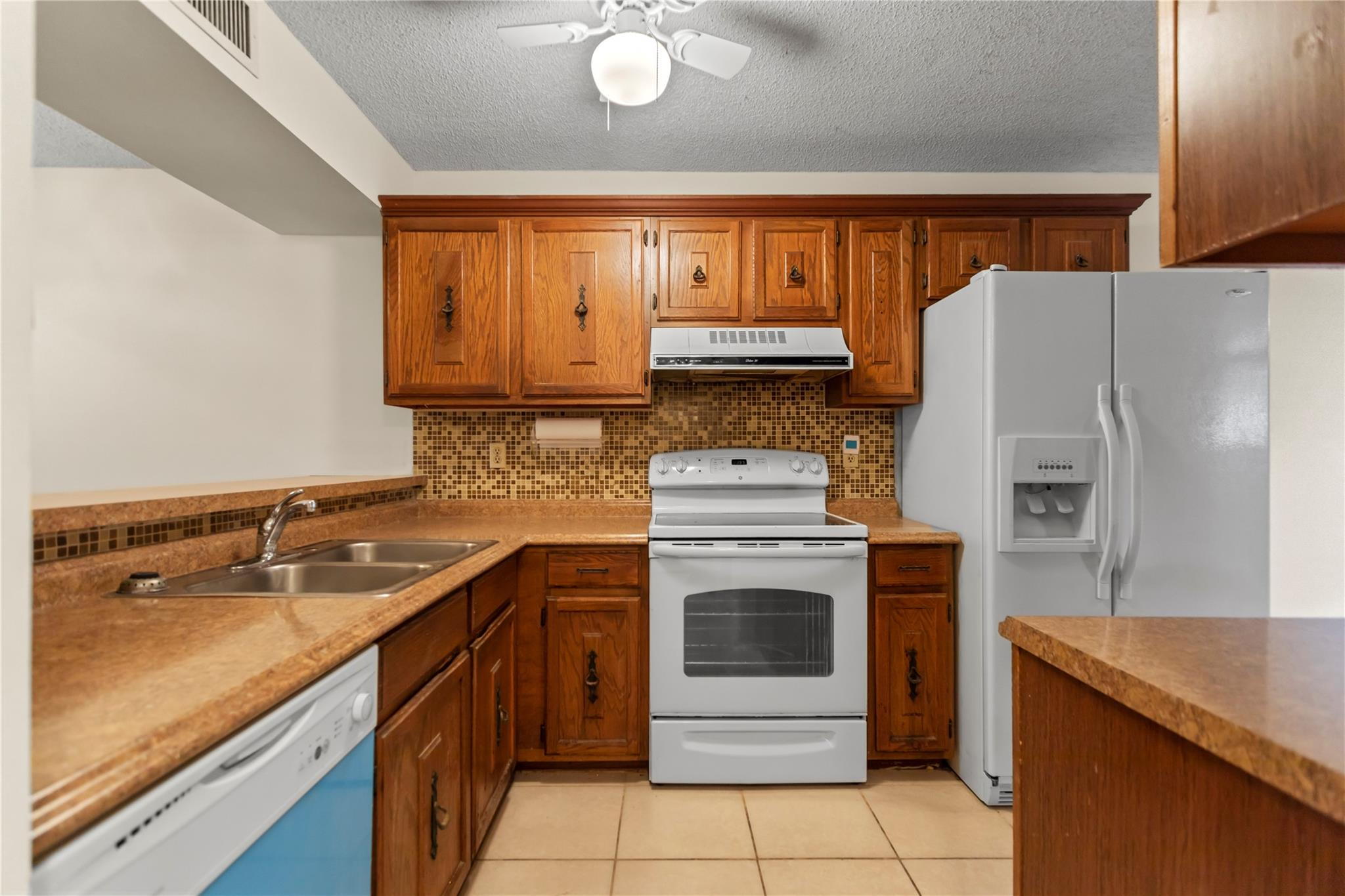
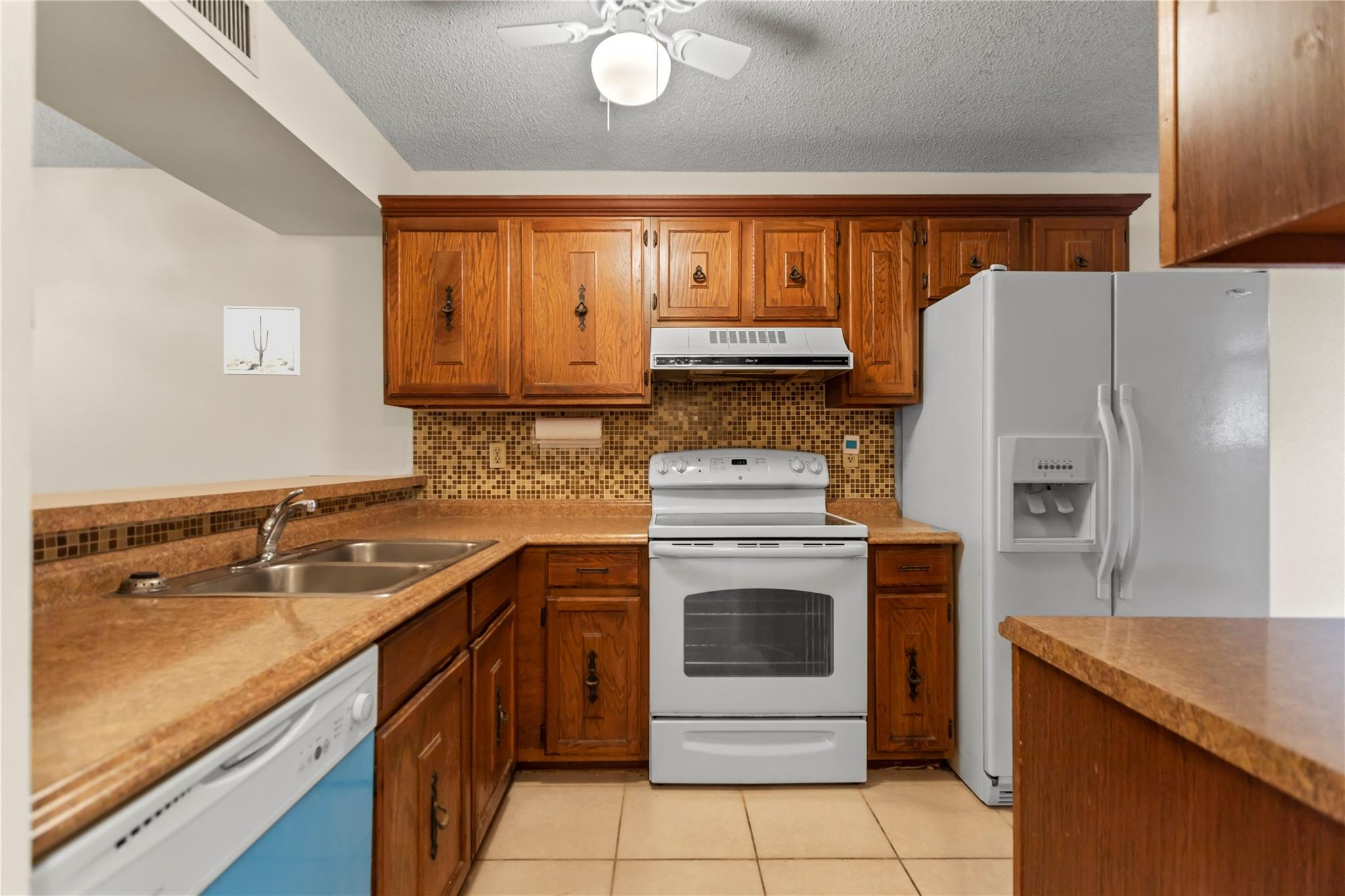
+ wall art [223,305,301,376]
